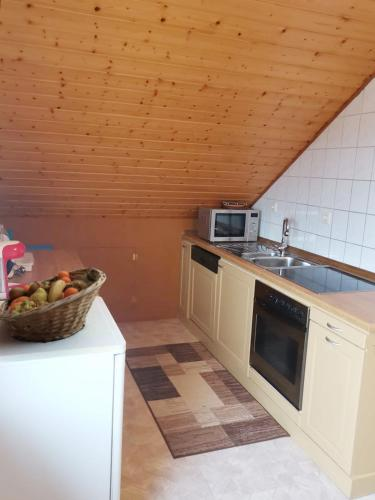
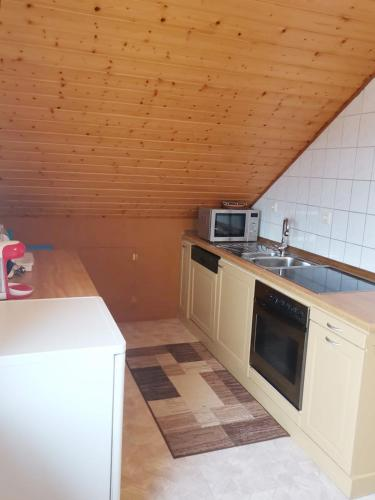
- fruit basket [0,266,108,344]
